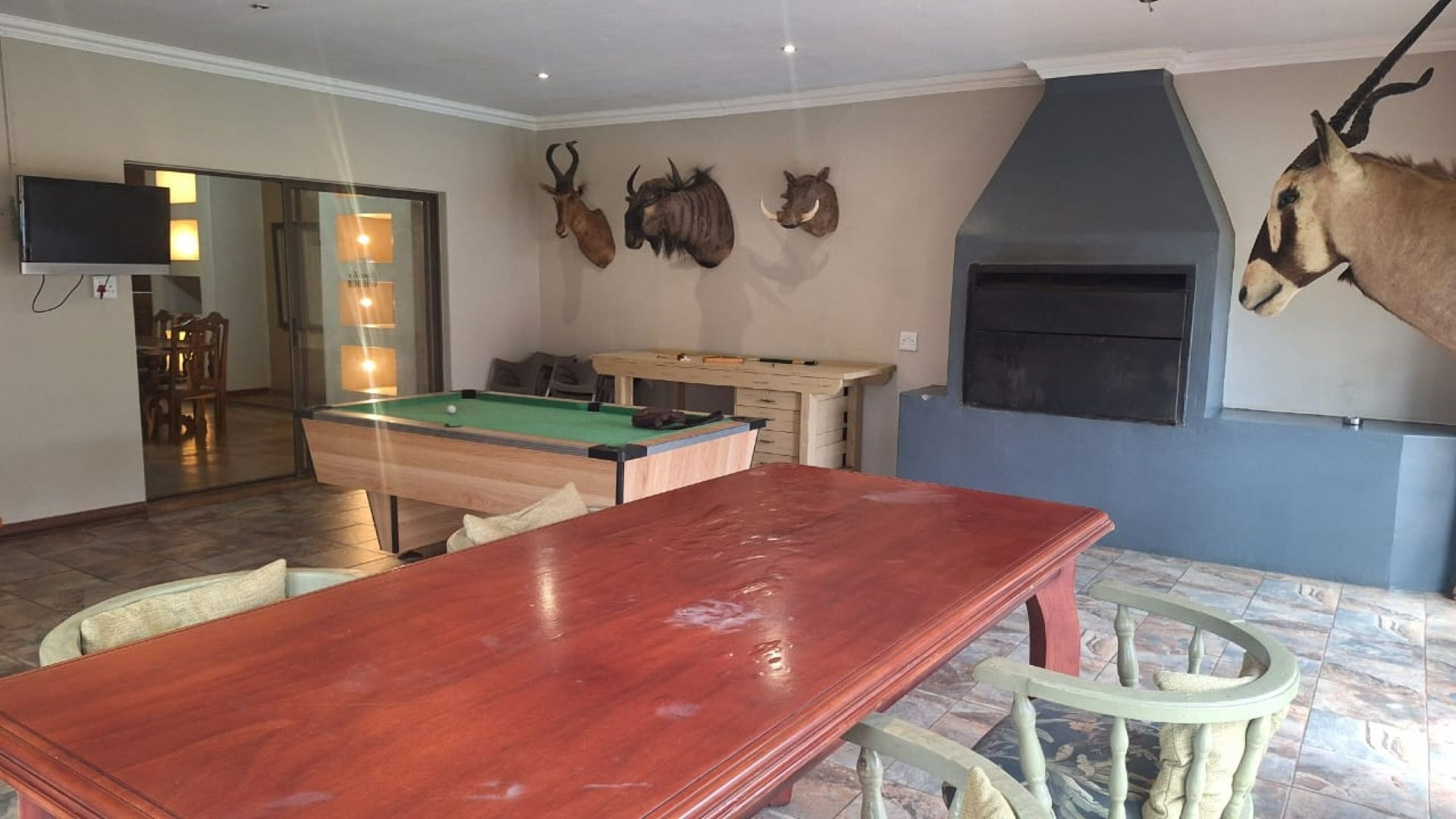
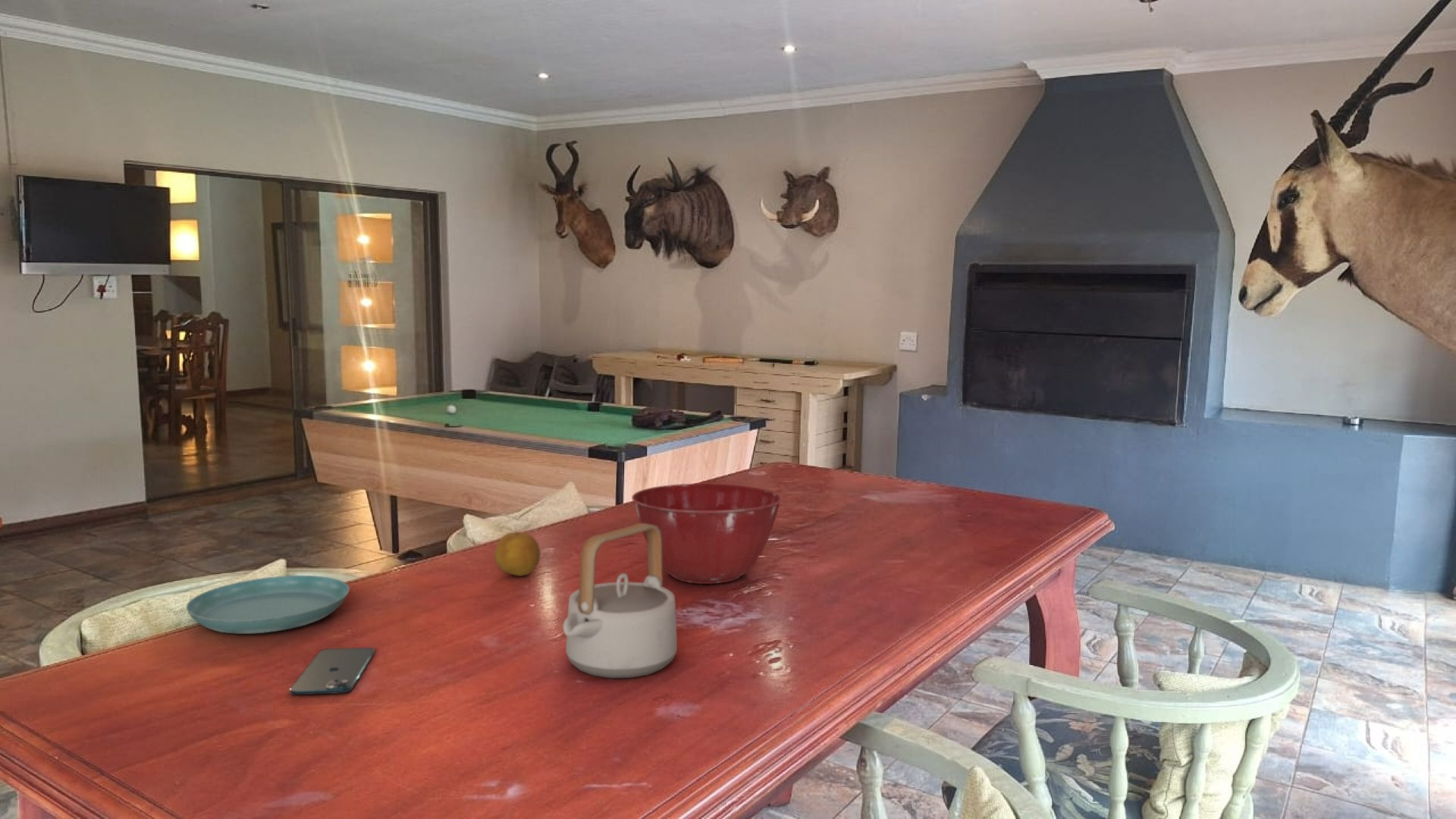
+ mixing bowl [631,483,783,585]
+ saucer [185,575,350,635]
+ fruit [494,531,541,577]
+ teapot [562,522,678,679]
+ smartphone [289,647,375,695]
